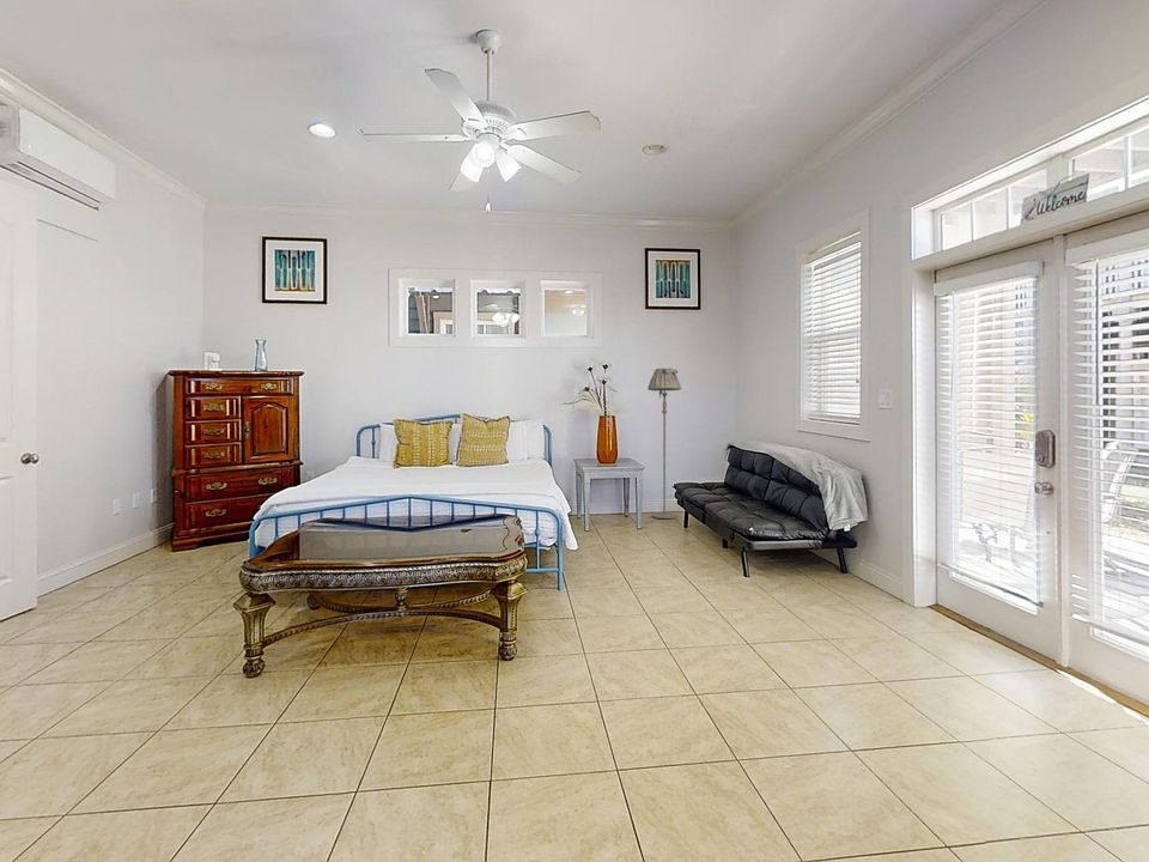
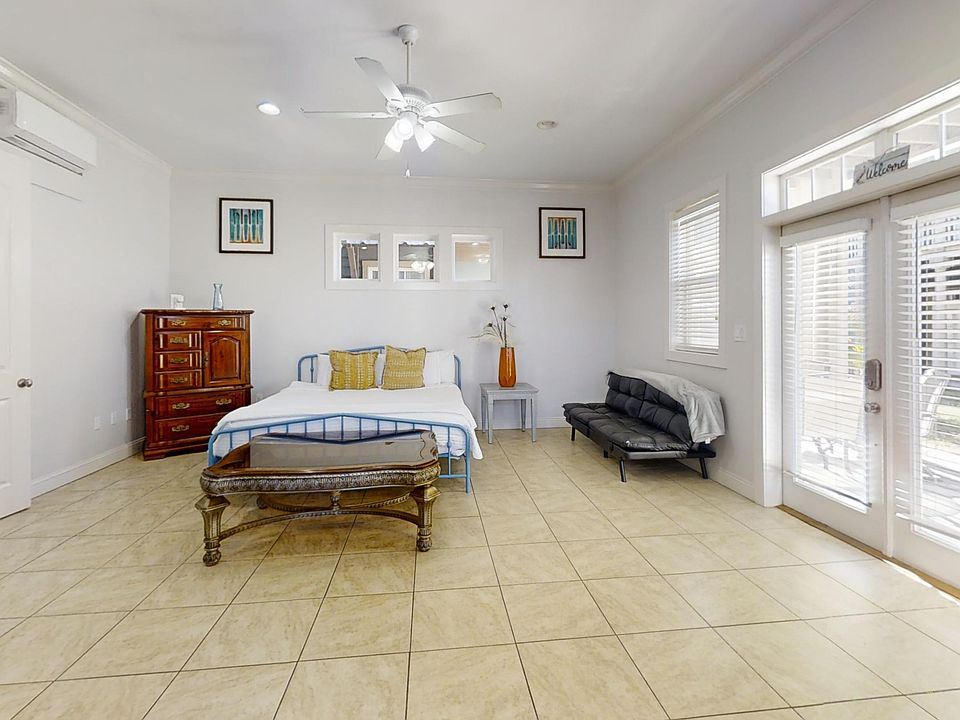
- floor lamp [646,368,682,520]
